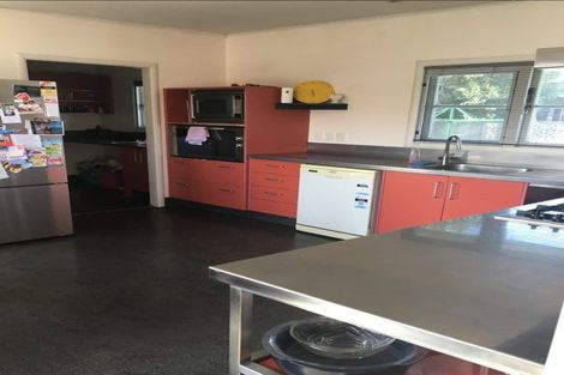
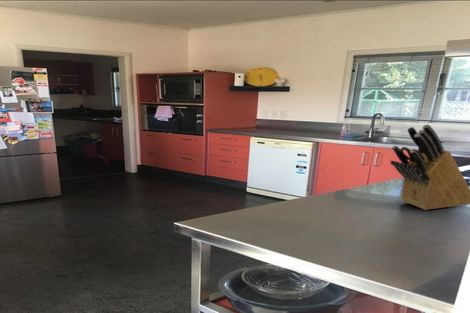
+ knife block [390,123,470,211]
